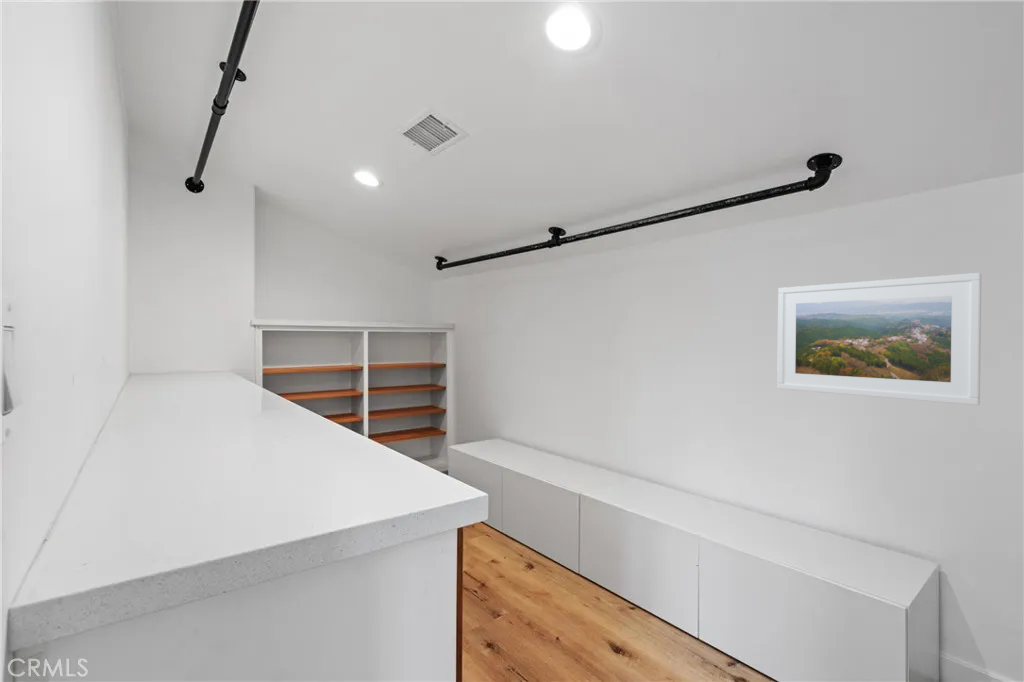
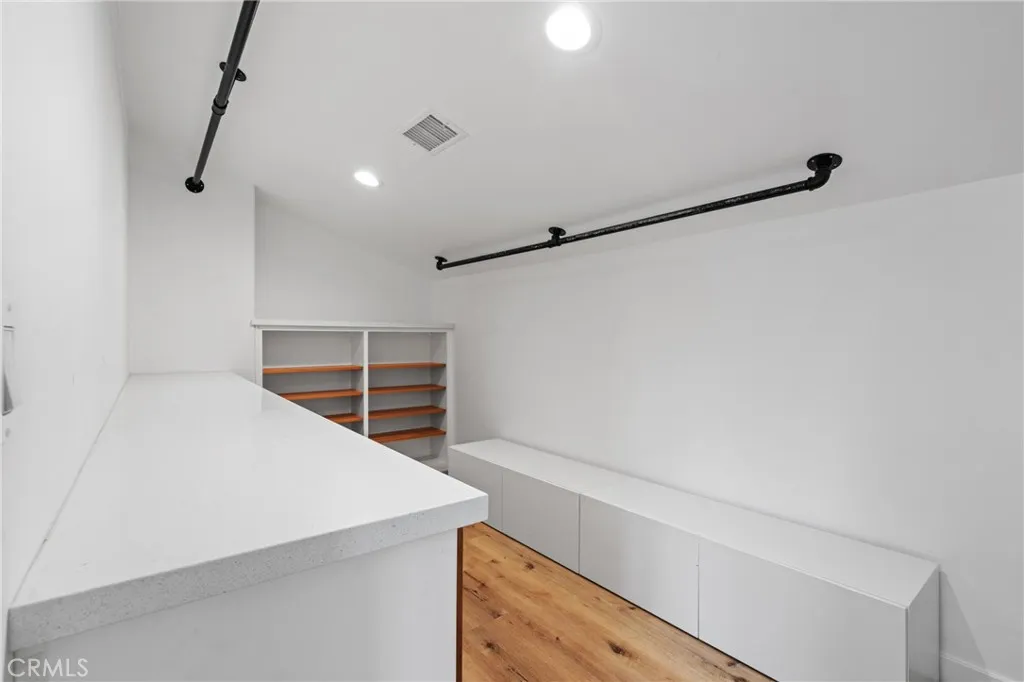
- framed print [776,272,982,406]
